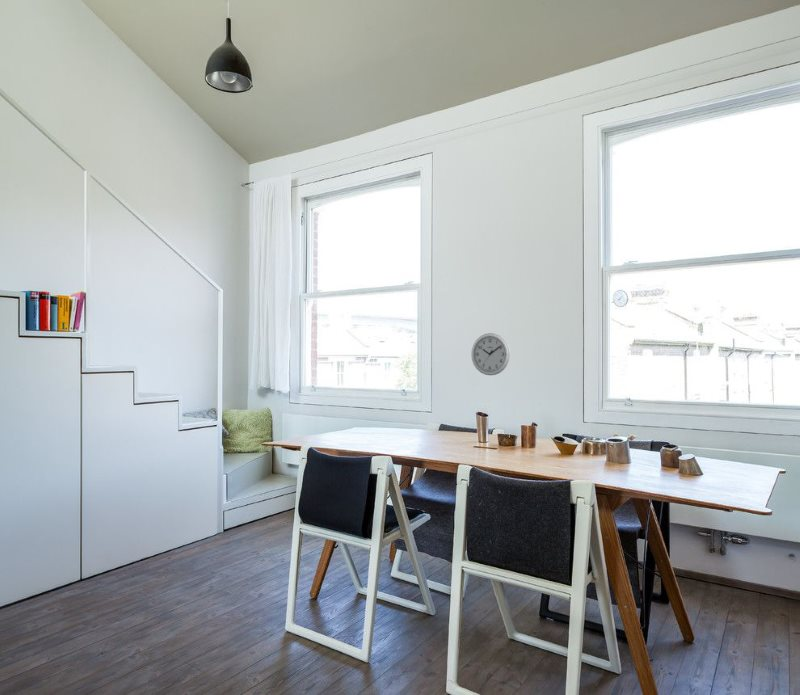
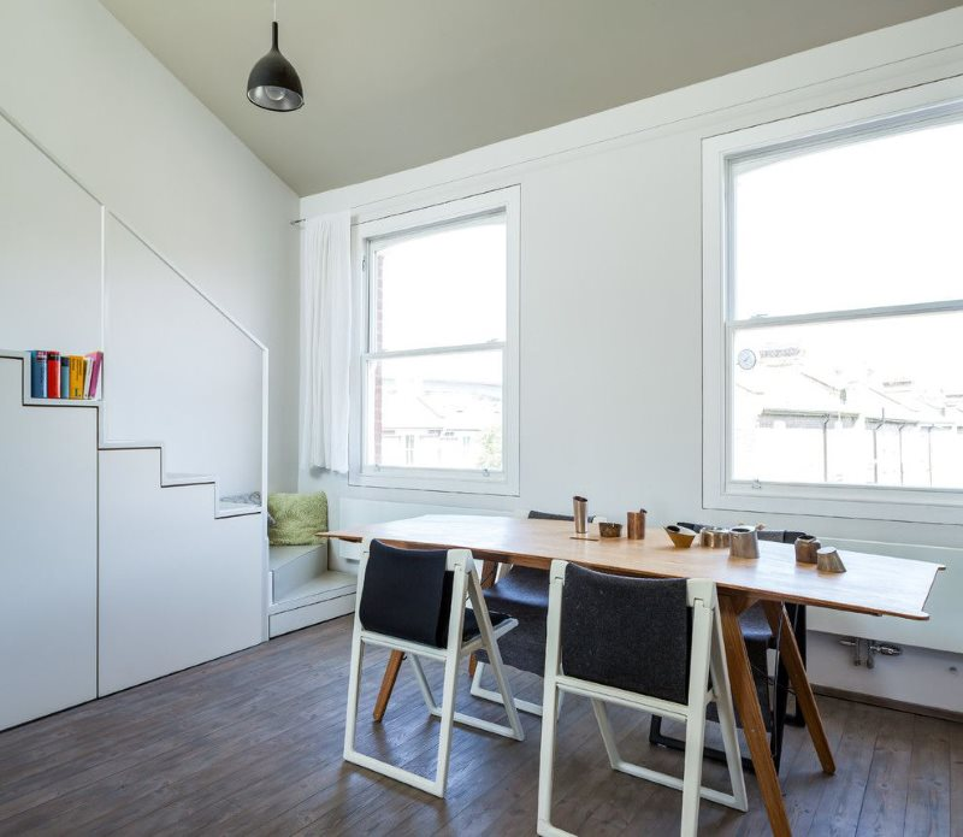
- wall clock [470,332,511,376]
